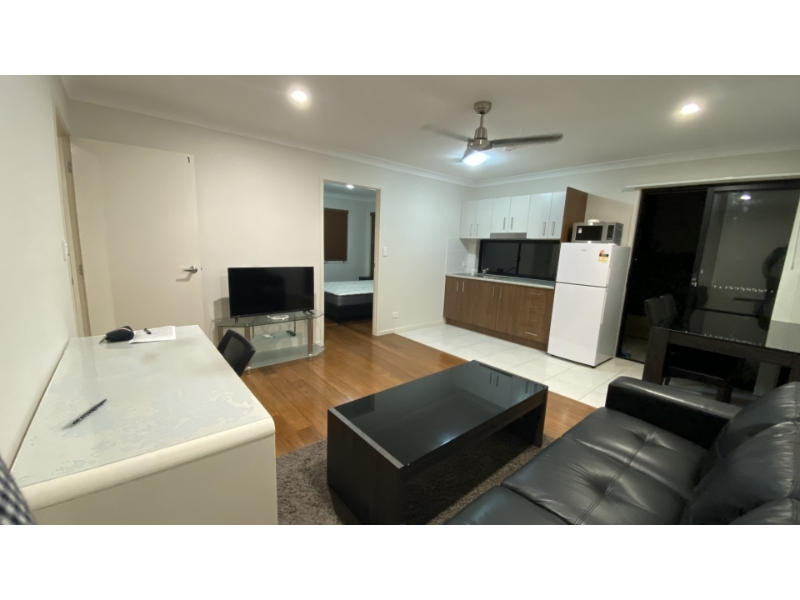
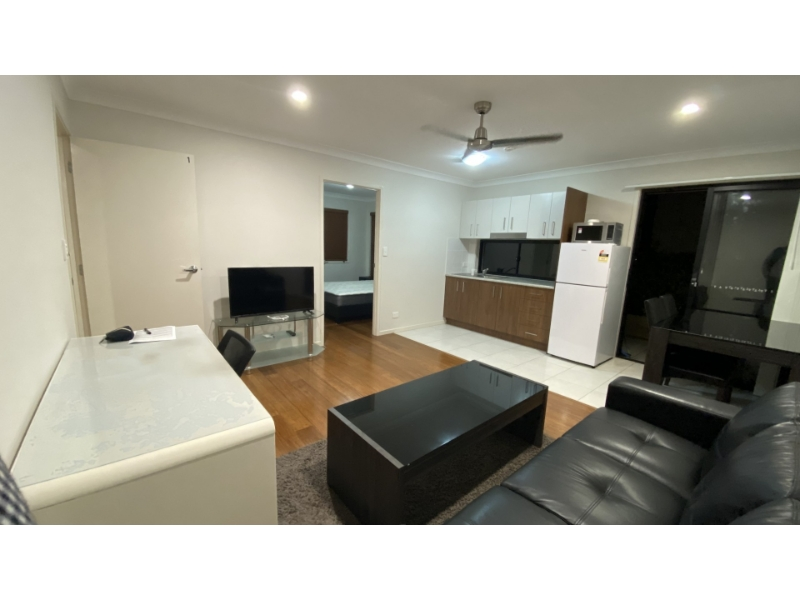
- pen [71,398,108,426]
